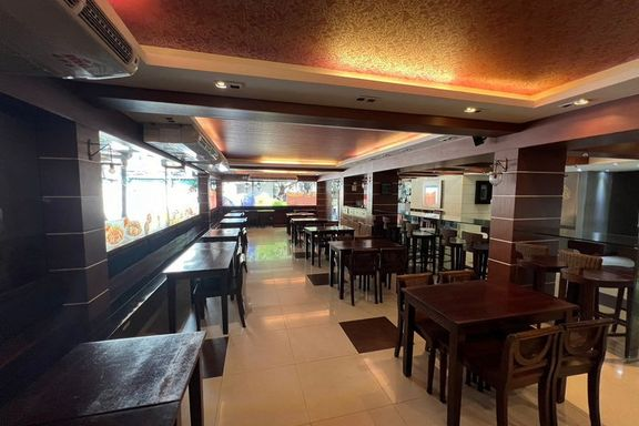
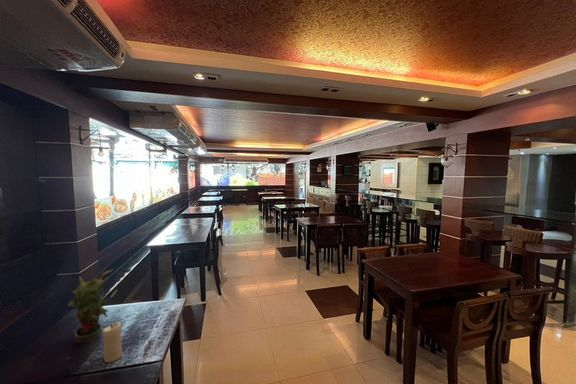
+ candle [102,321,123,363]
+ potted plant [66,268,114,344]
